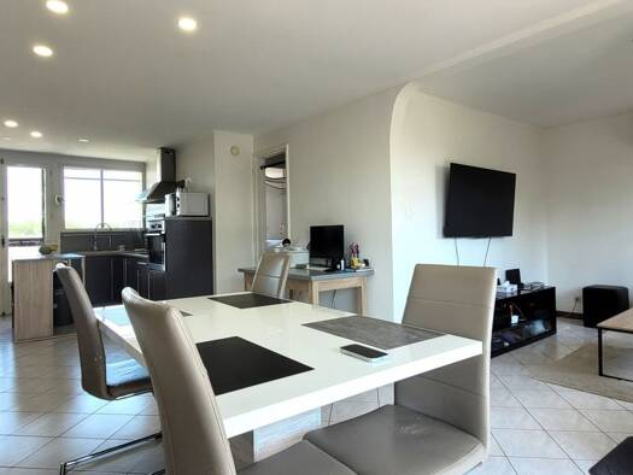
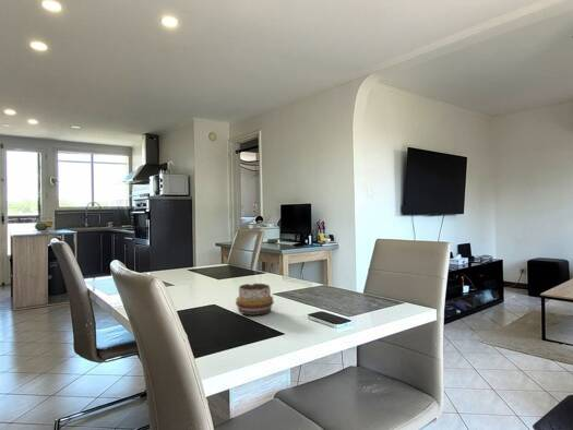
+ decorative bowl [235,283,275,316]
